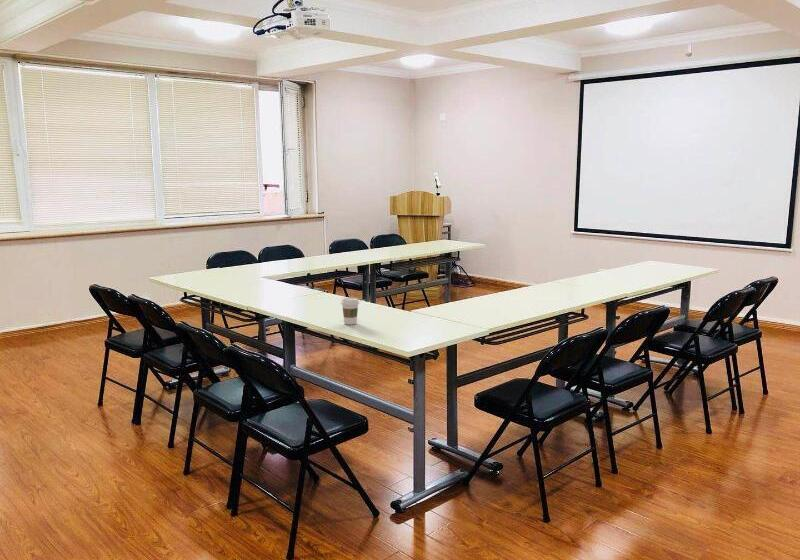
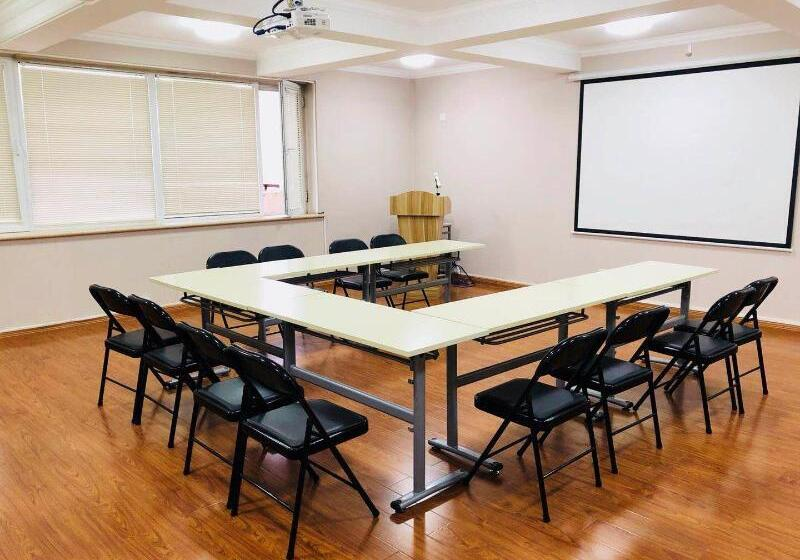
- coffee cup [340,297,360,326]
